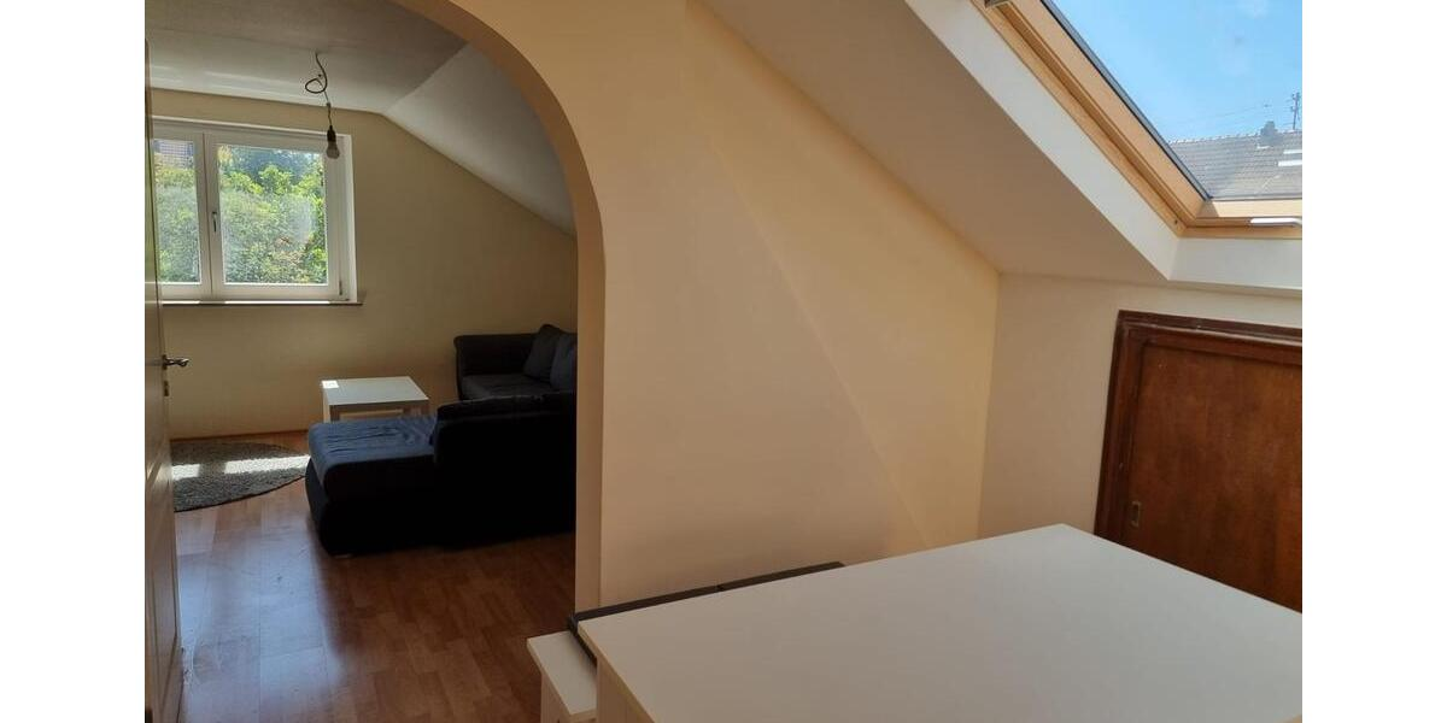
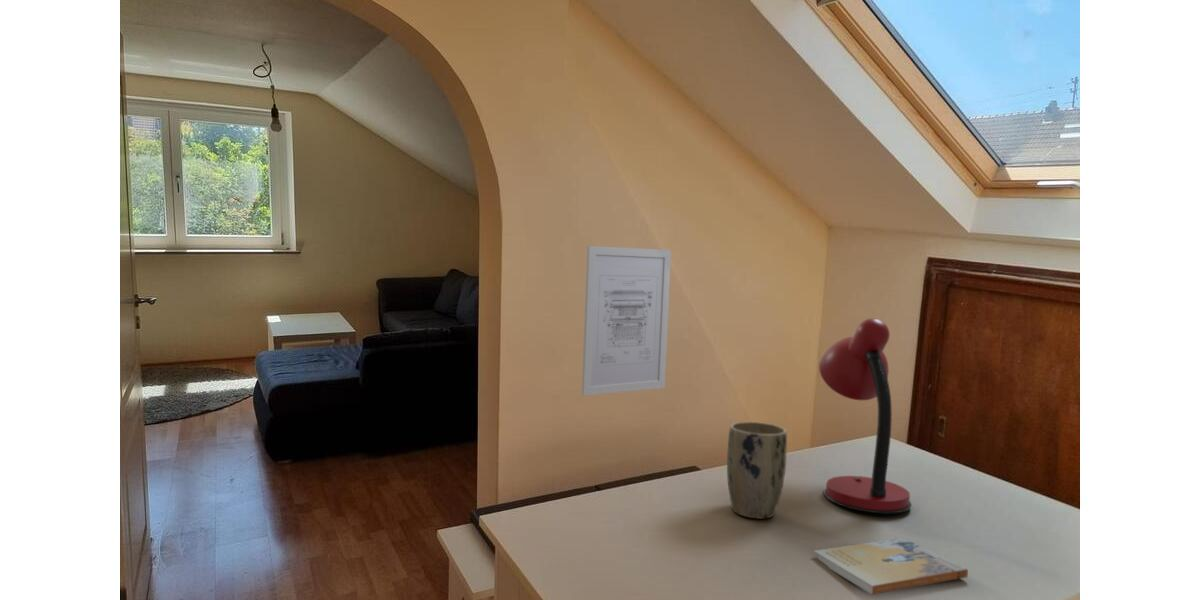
+ plant pot [726,421,788,520]
+ desk lamp [818,318,912,514]
+ book [814,537,969,596]
+ wall art [581,245,672,397]
